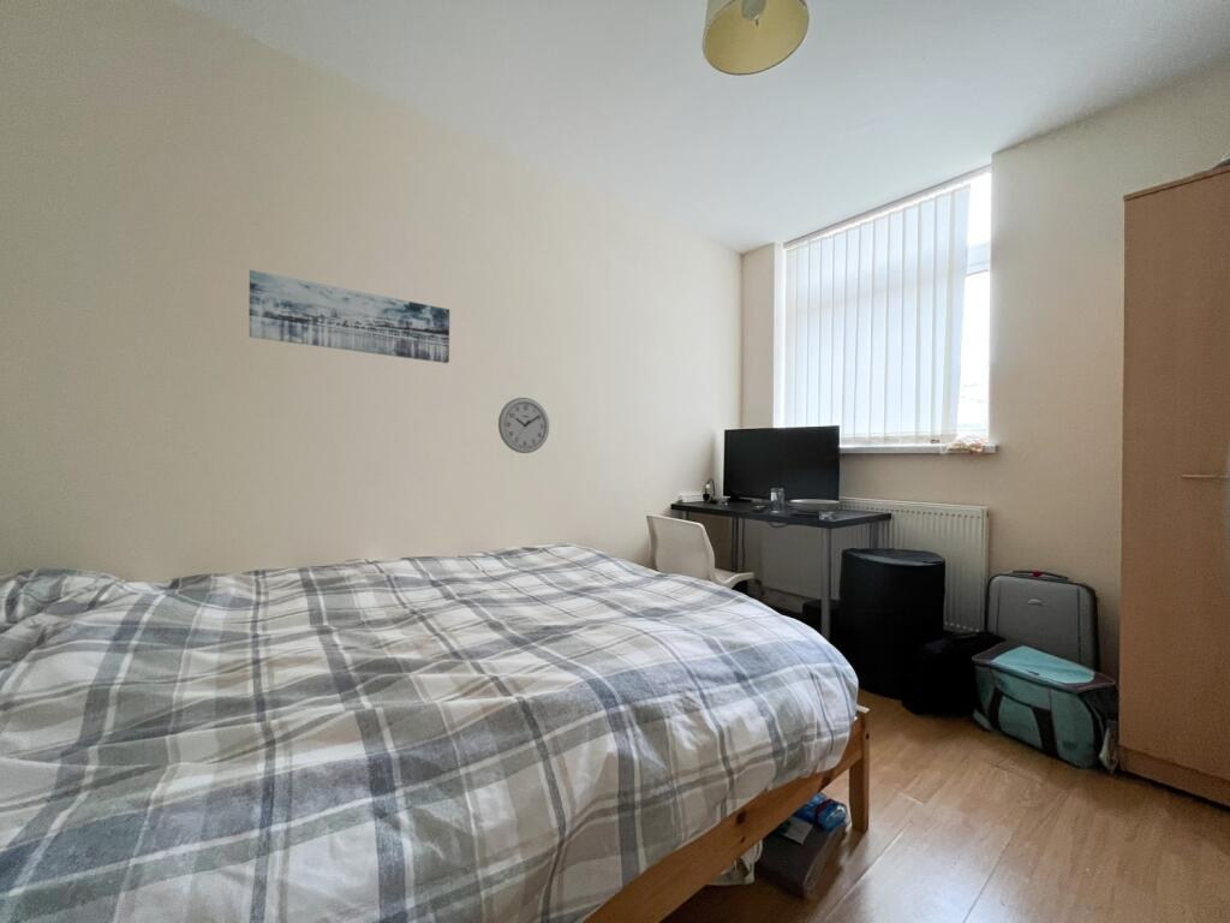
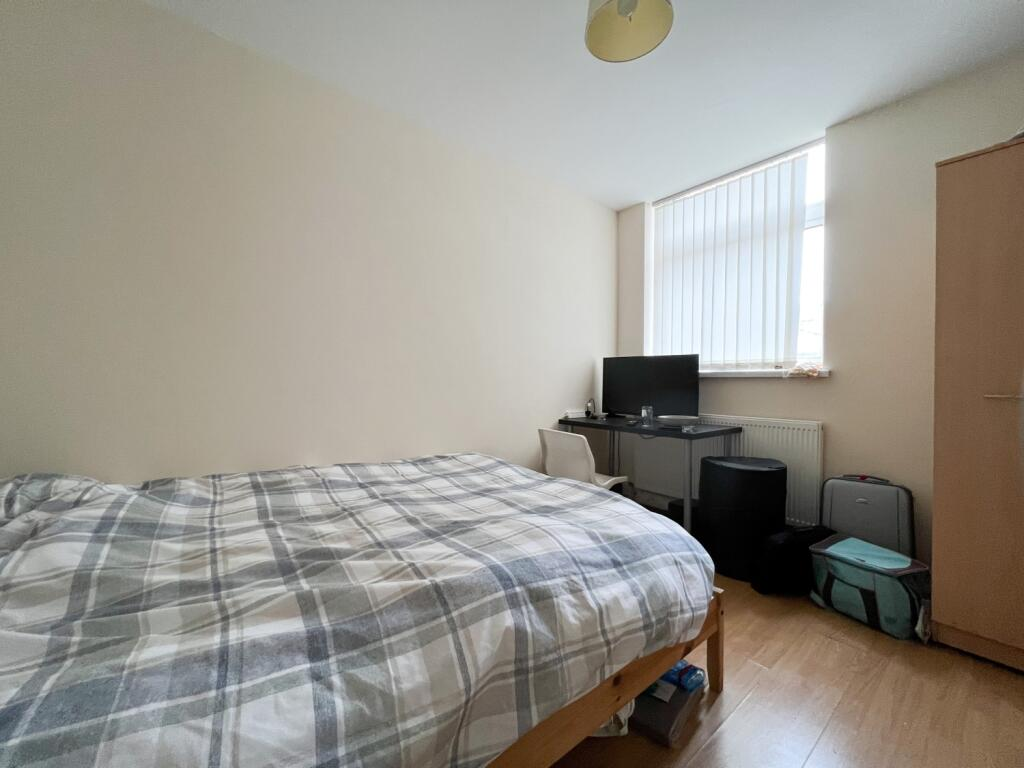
- wall art [247,268,450,364]
- wall clock [497,397,550,454]
